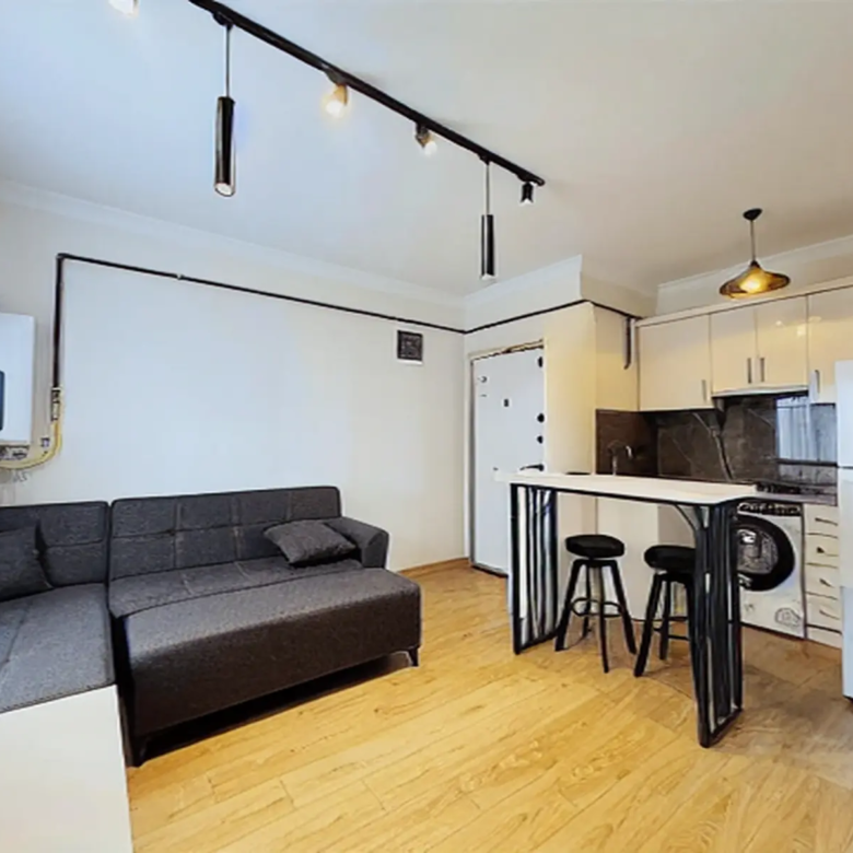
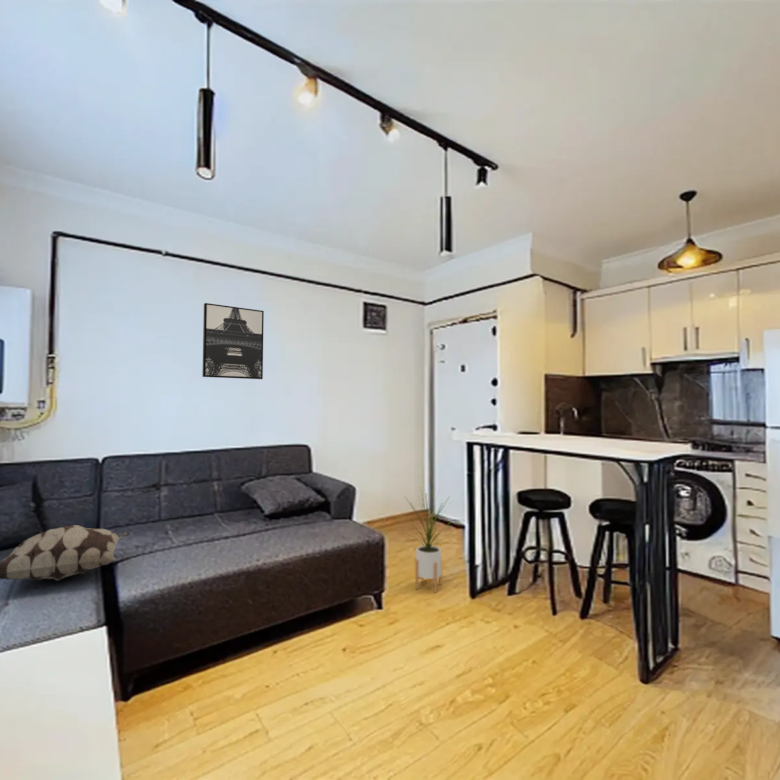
+ wall art [201,302,265,380]
+ decorative pillow [0,524,131,582]
+ house plant [402,487,453,593]
